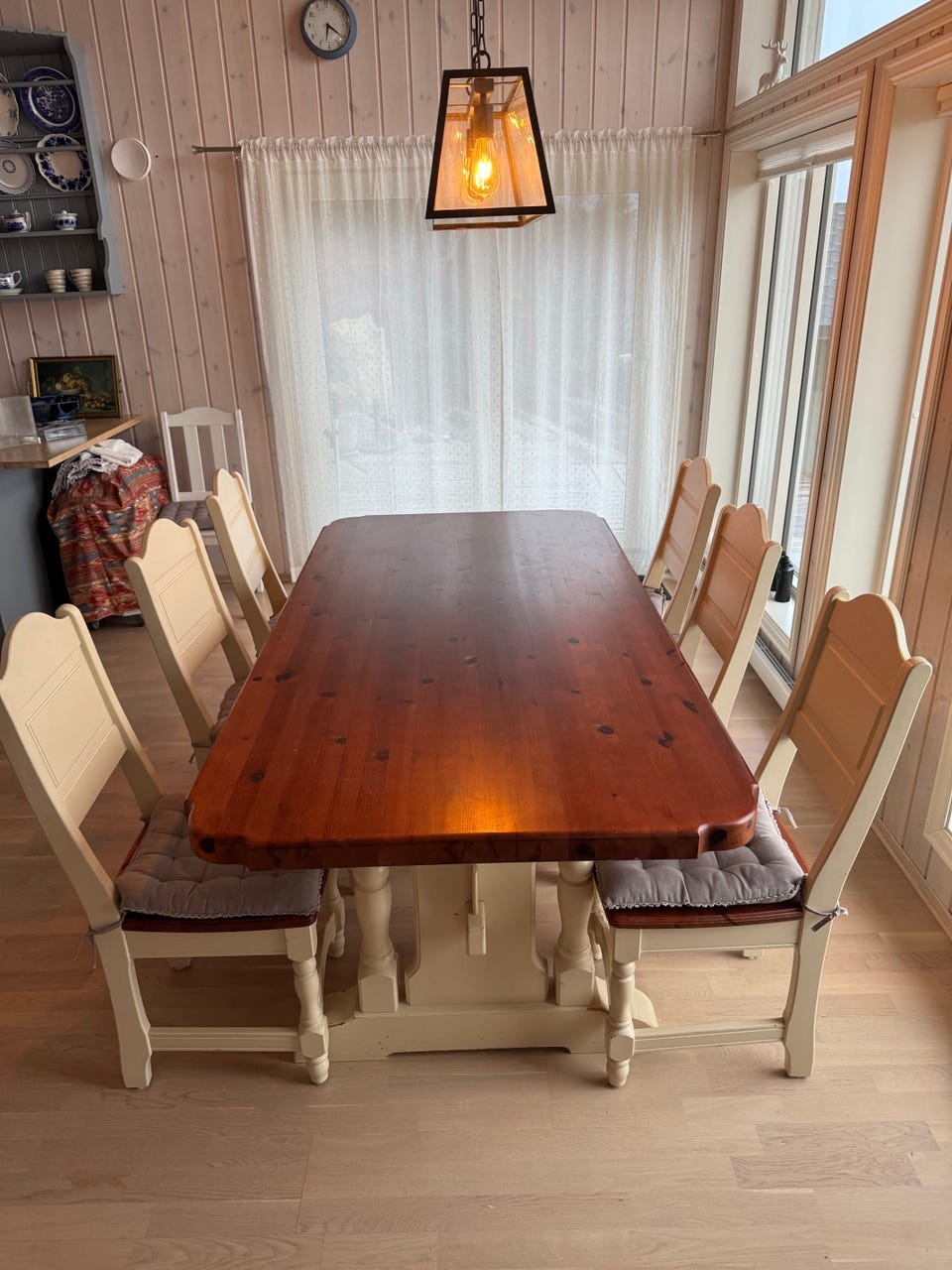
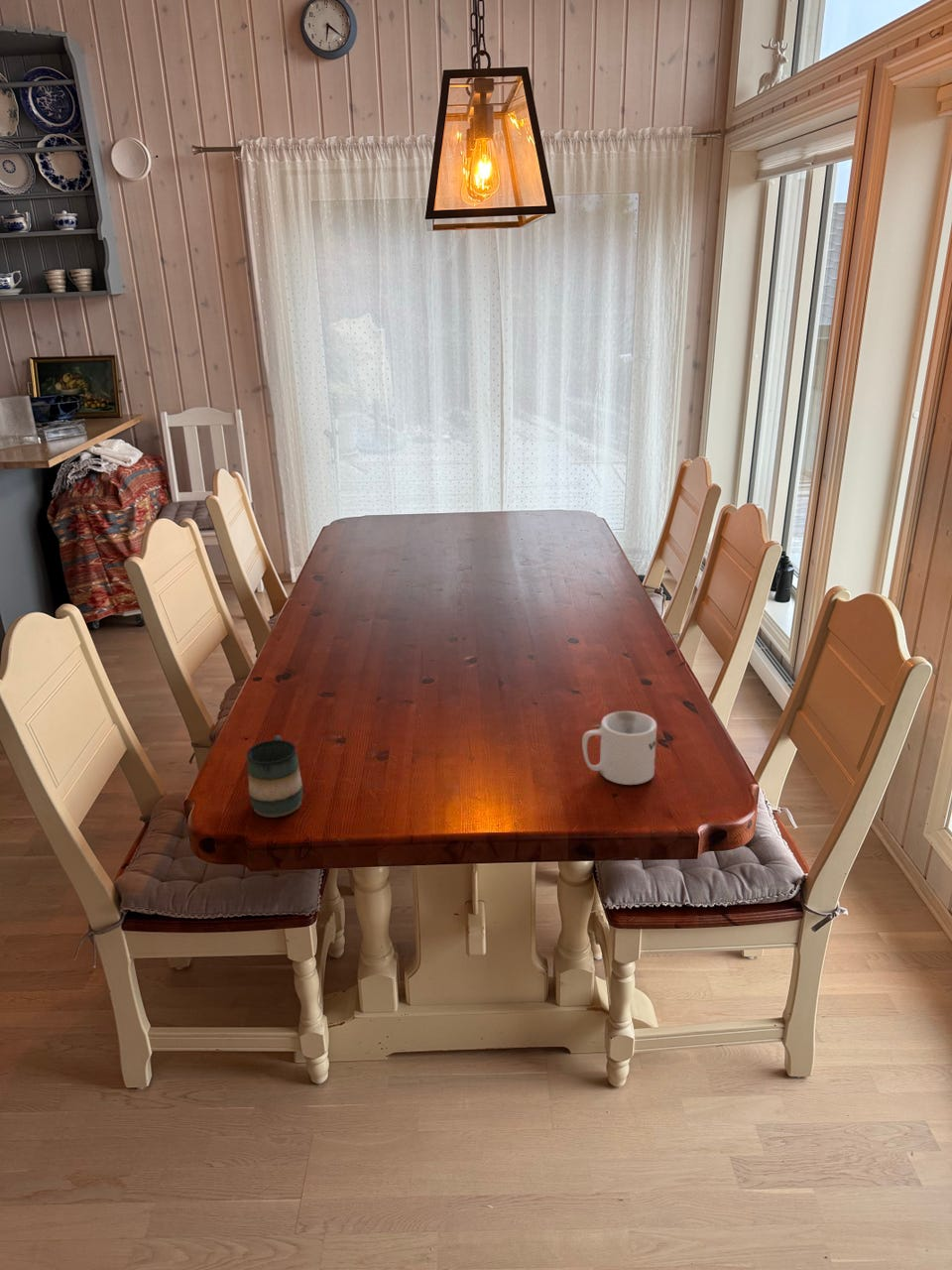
+ mug [246,734,303,819]
+ mug [581,710,657,786]
